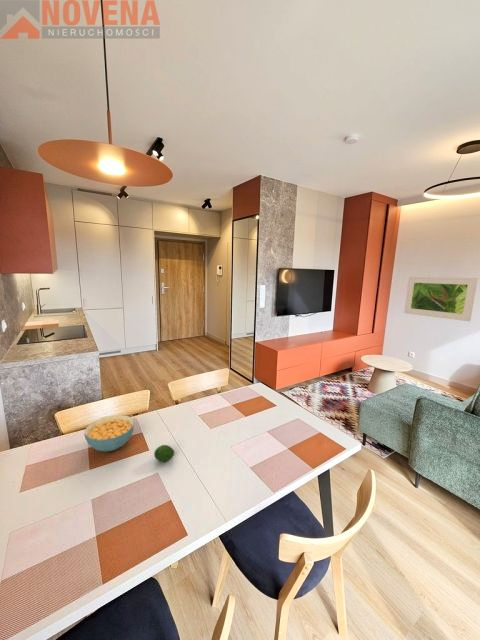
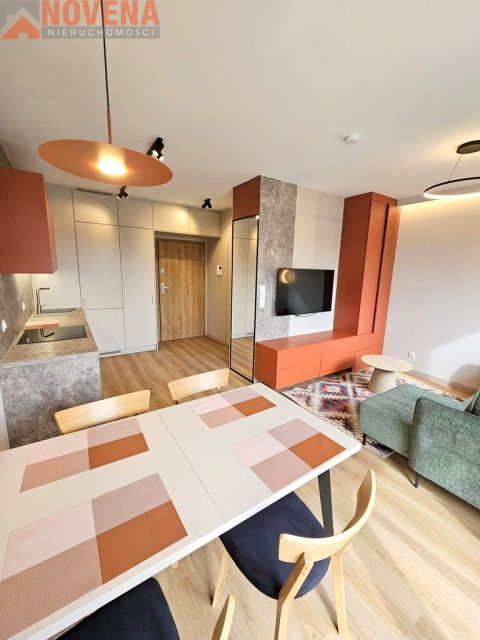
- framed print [403,276,478,322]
- fruit [153,444,175,463]
- cereal bowl [83,414,135,452]
